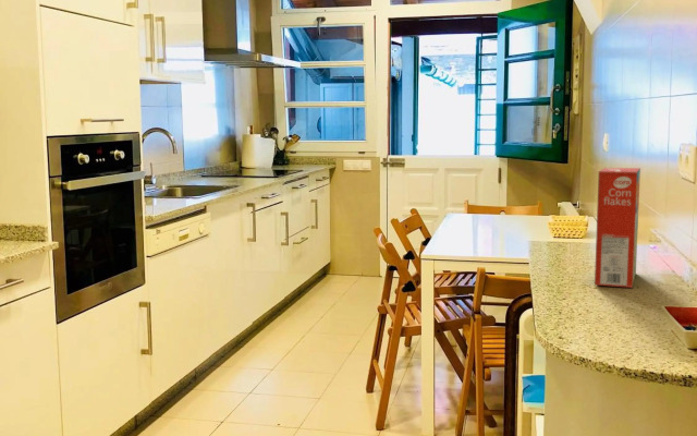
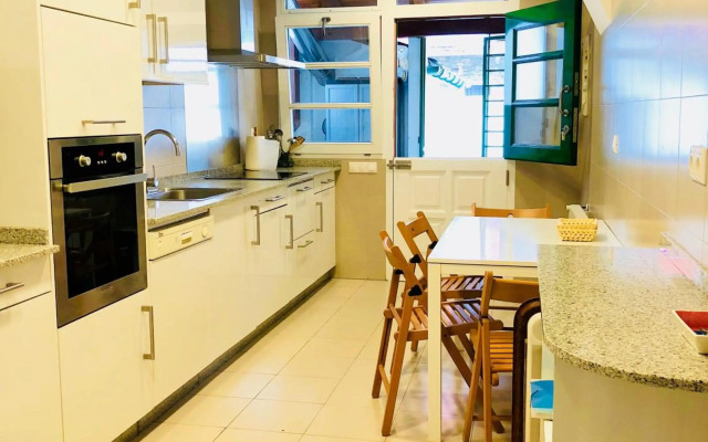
- cereal box [594,167,641,289]
